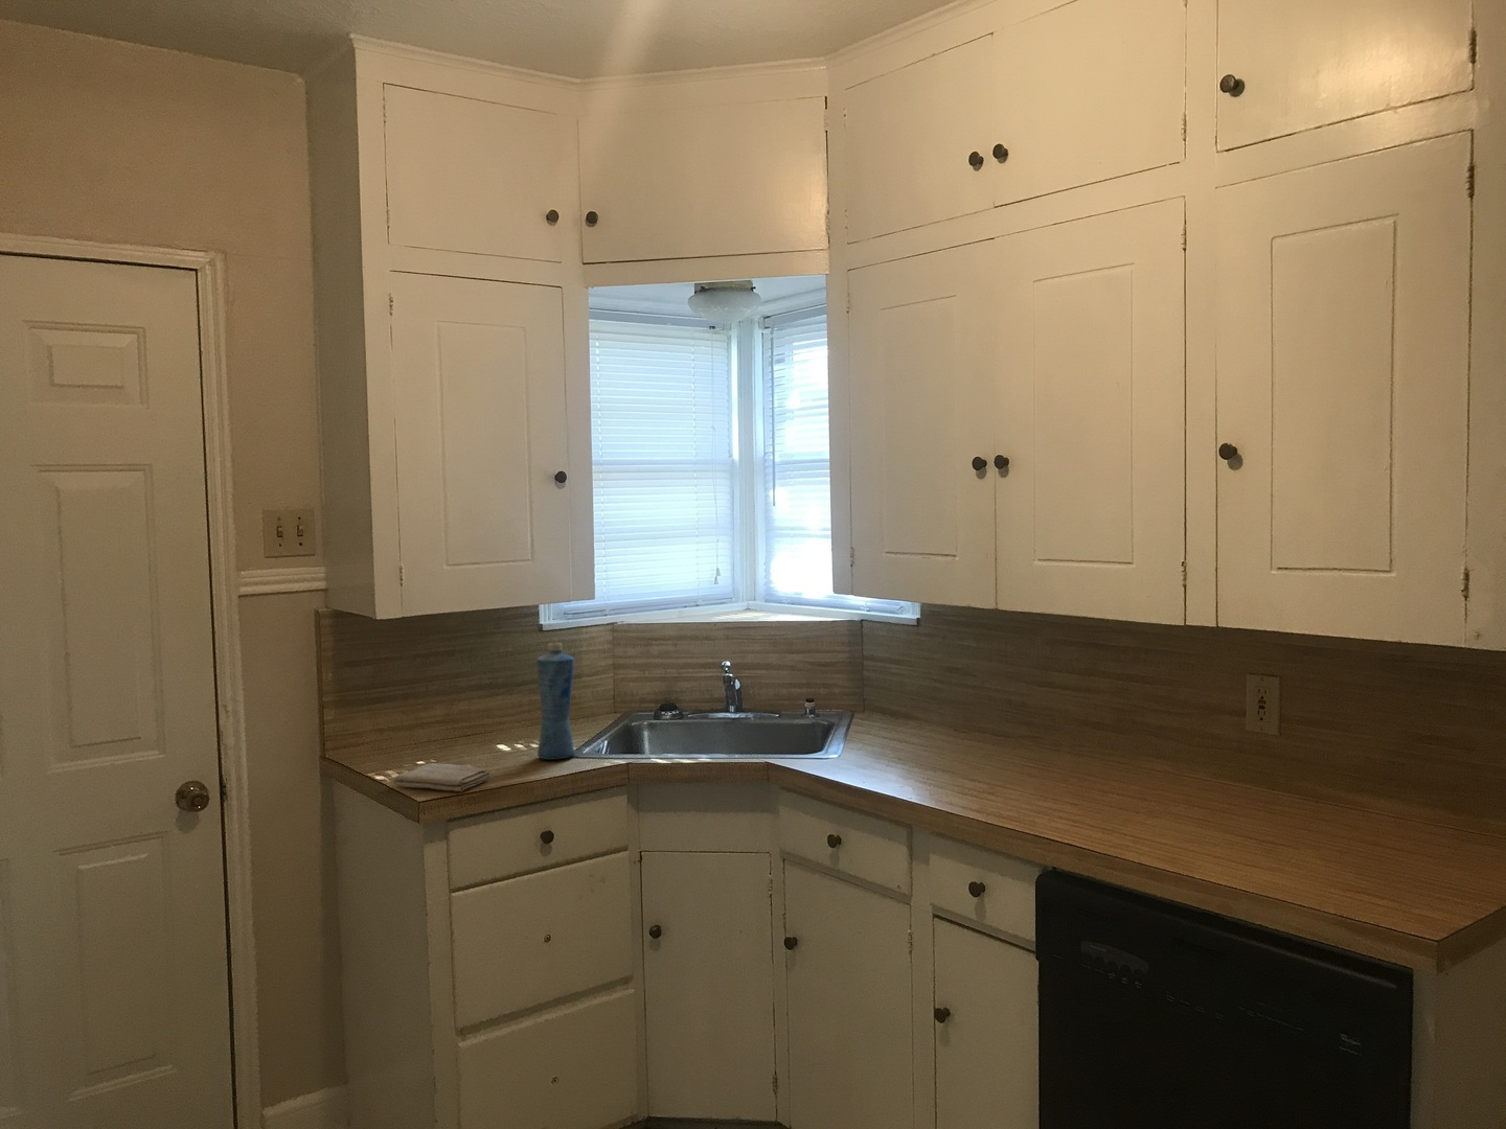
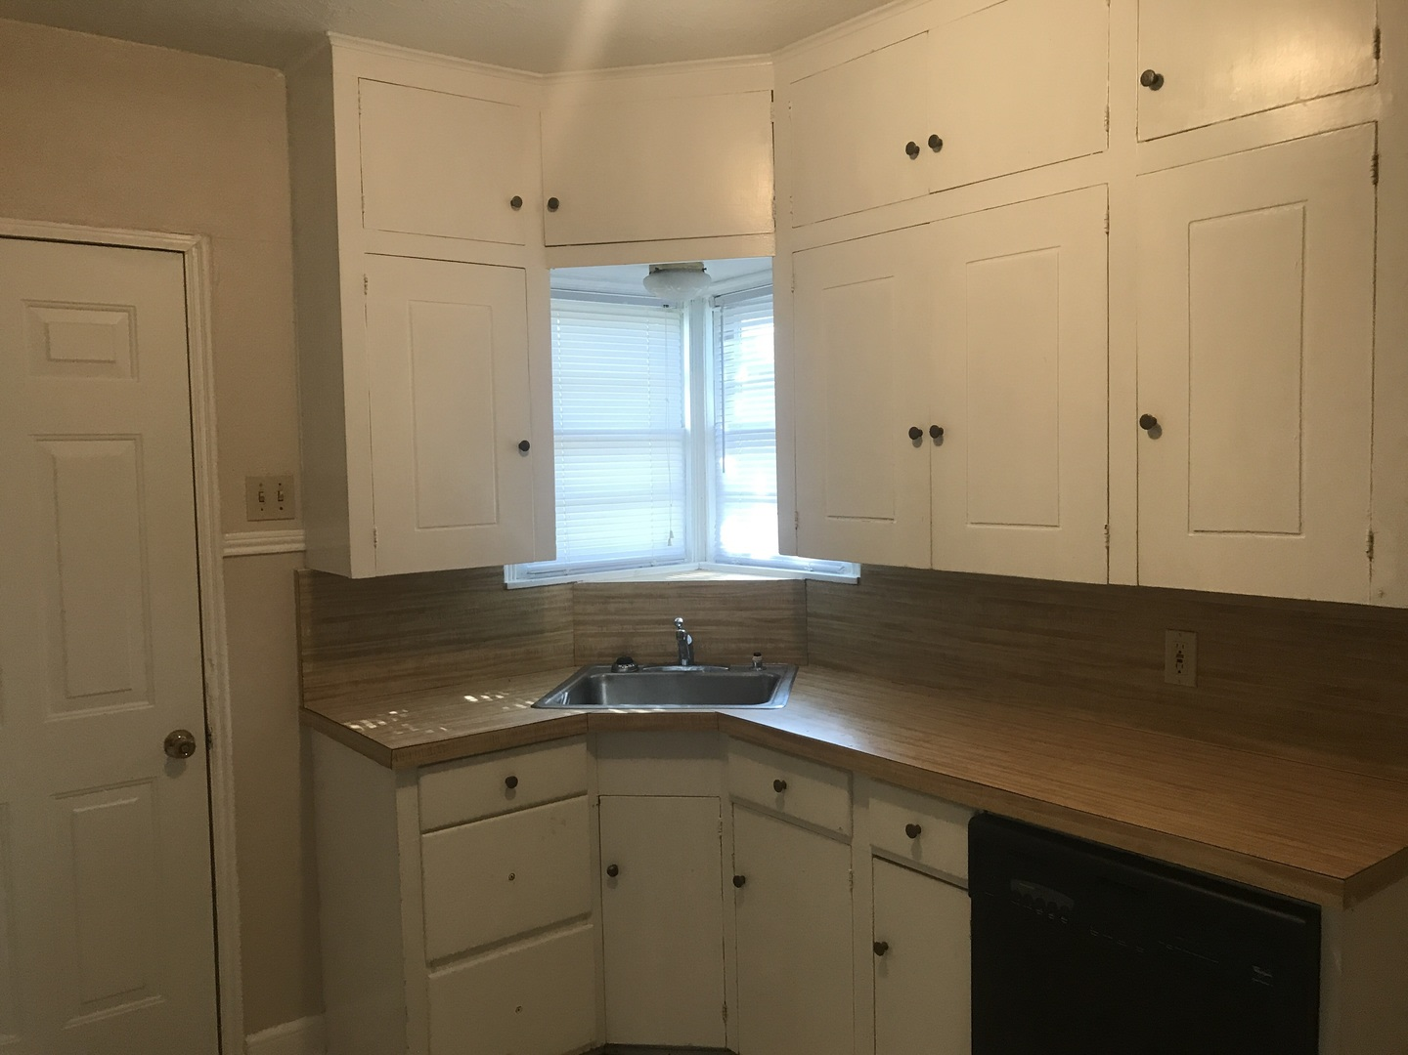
- washcloth [393,763,492,792]
- squeeze bottle [536,637,575,761]
